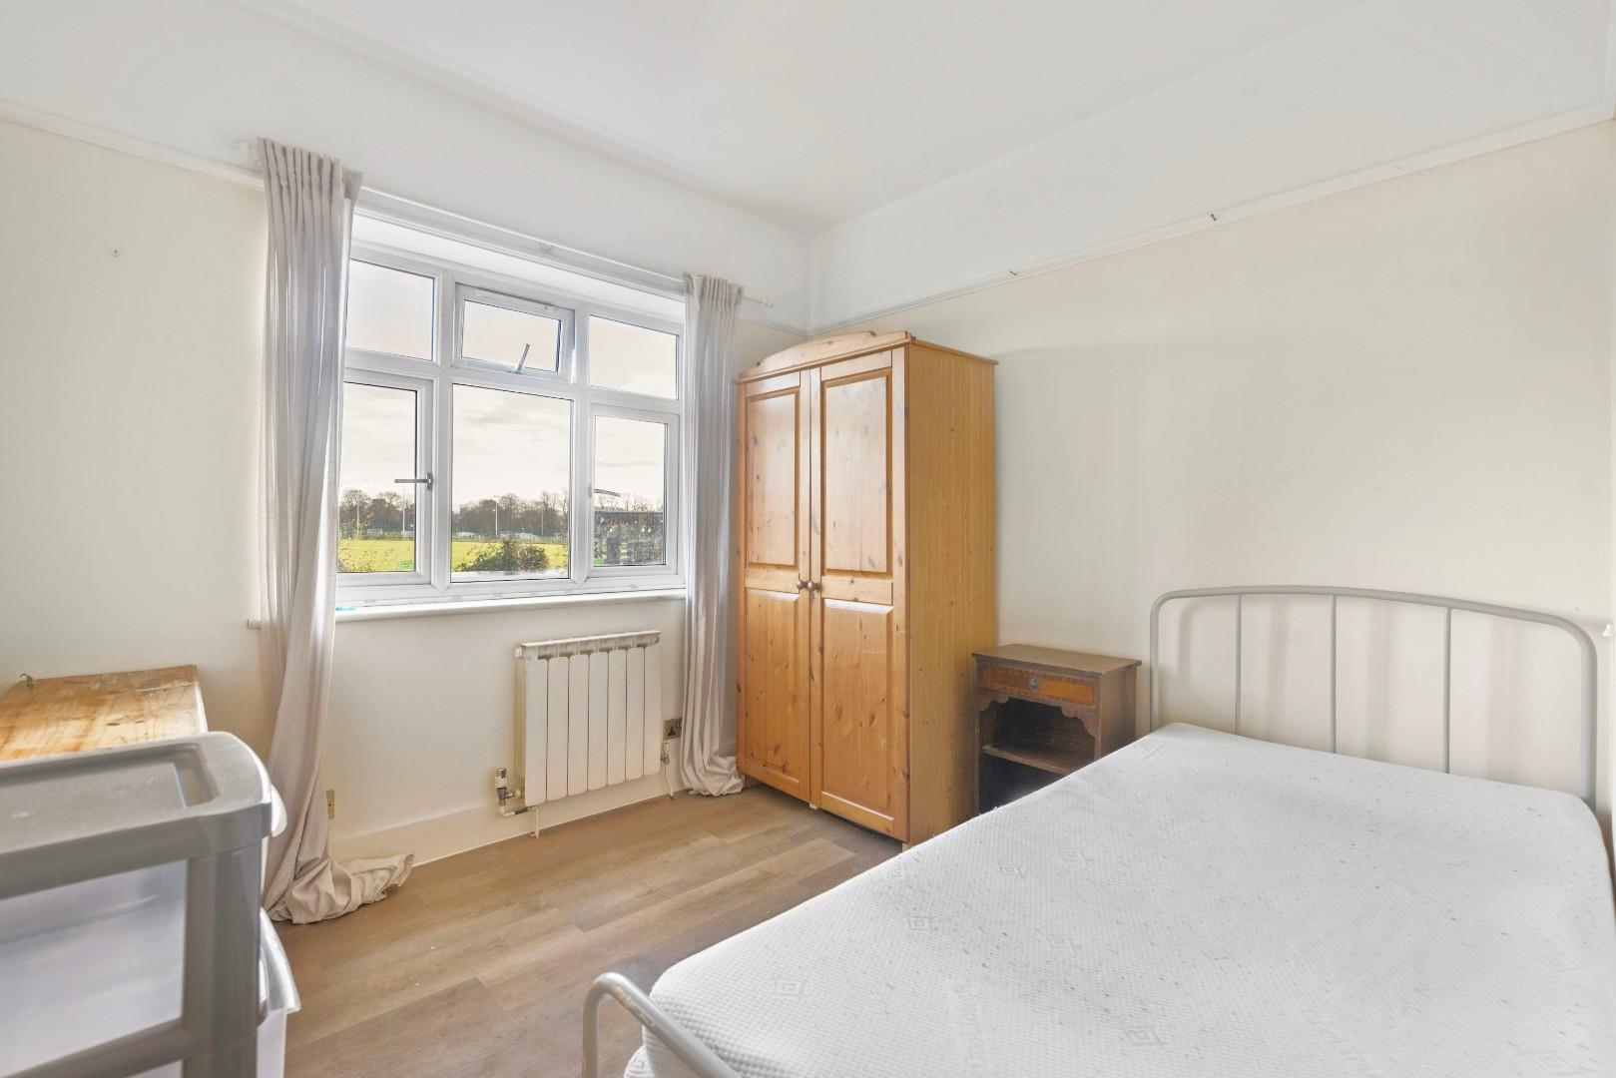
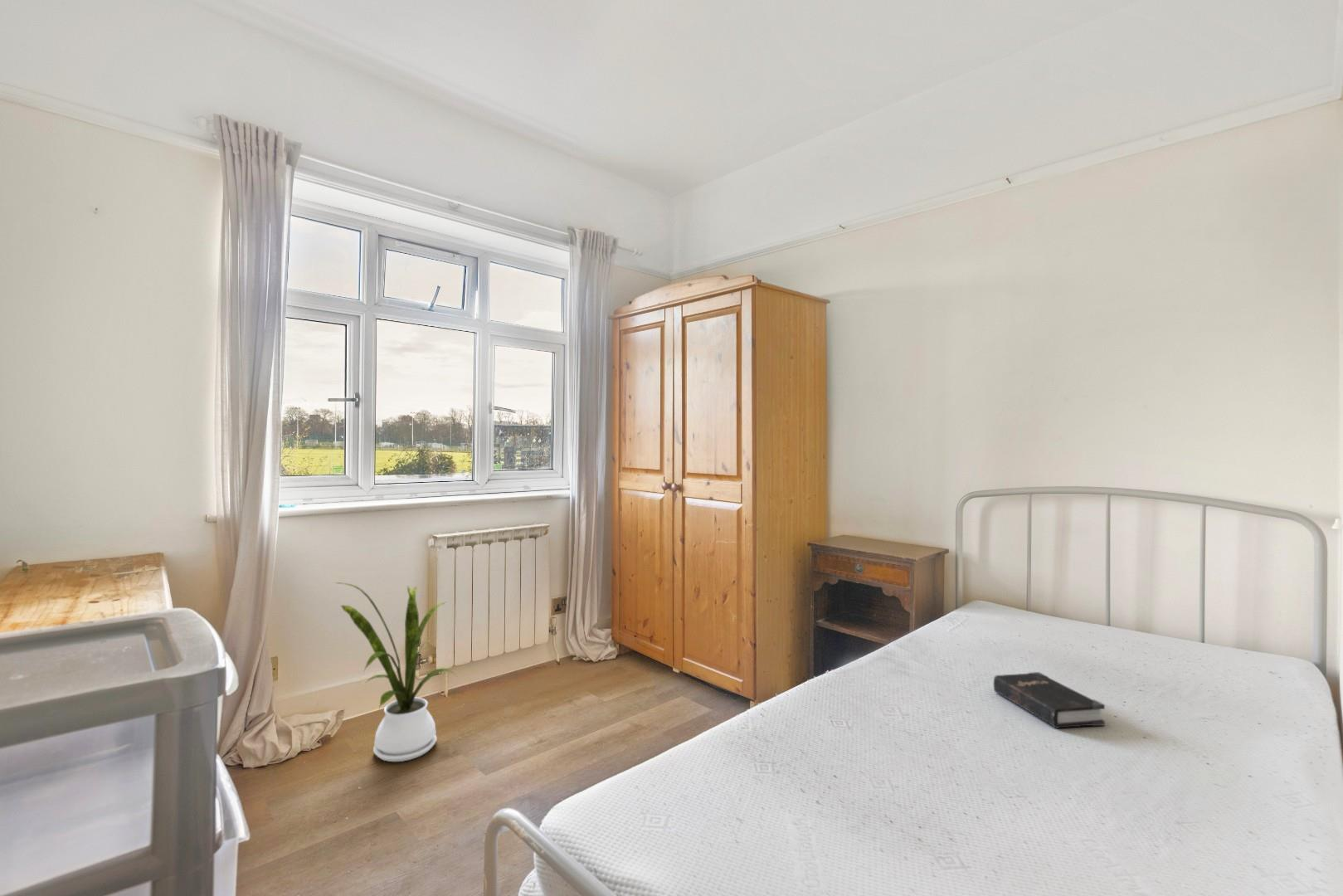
+ house plant [333,582,456,762]
+ hardback book [993,671,1106,729]
